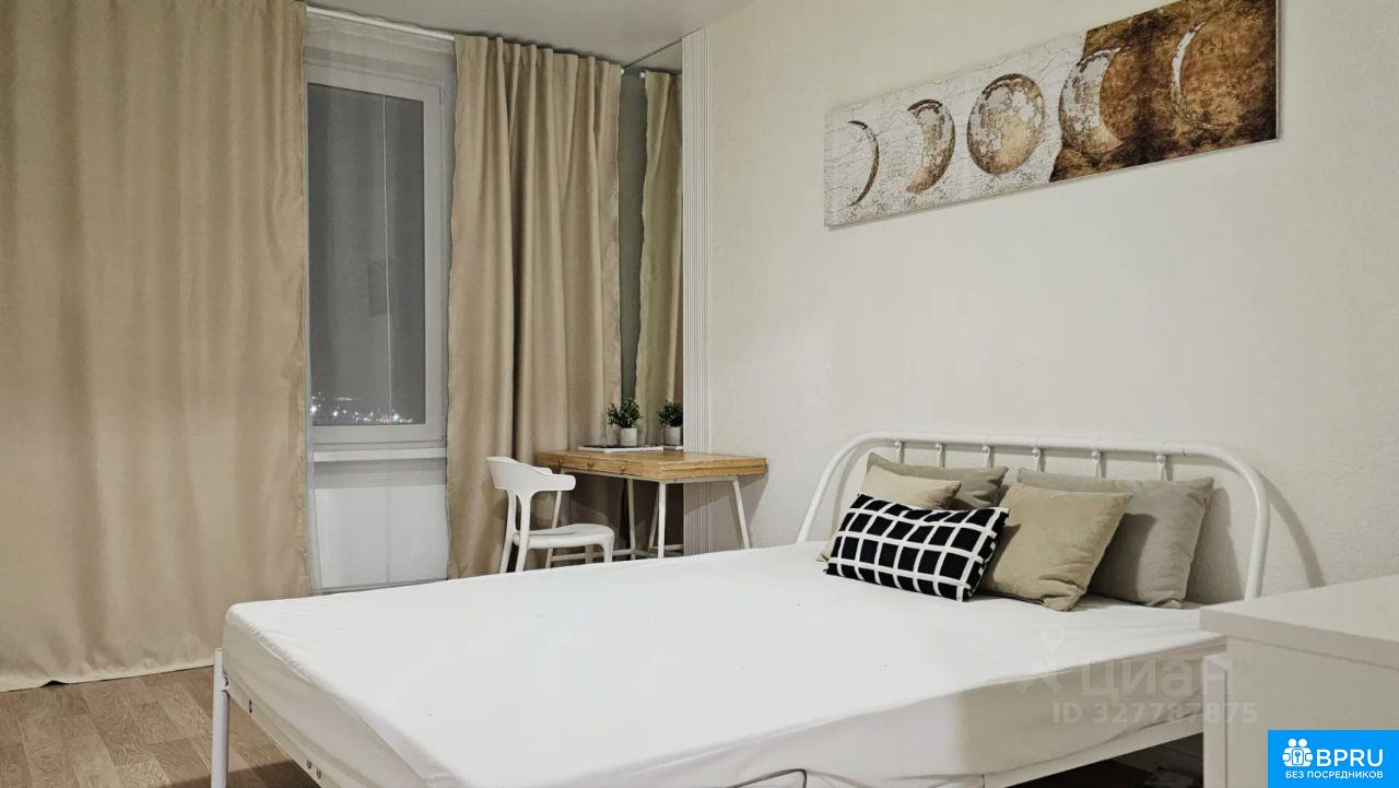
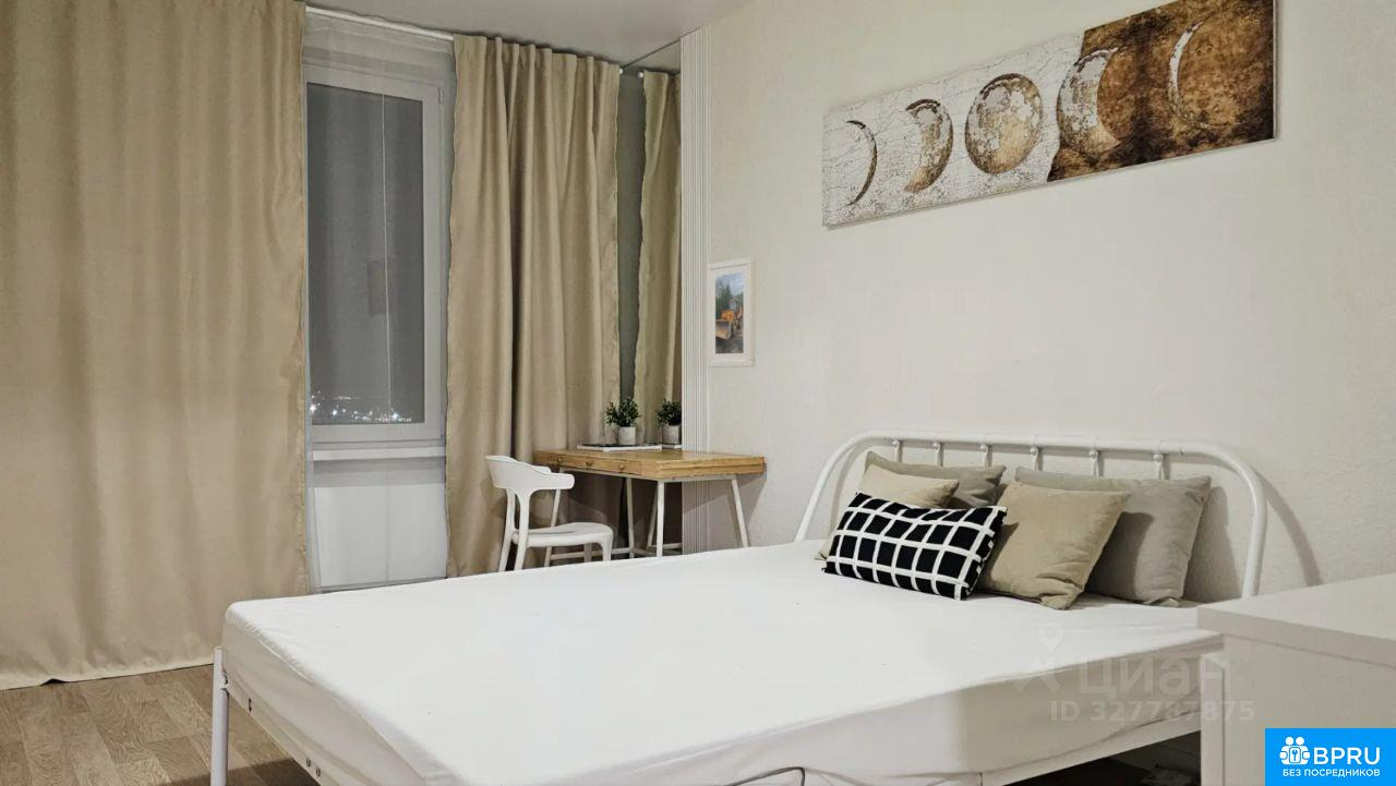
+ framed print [706,256,756,368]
